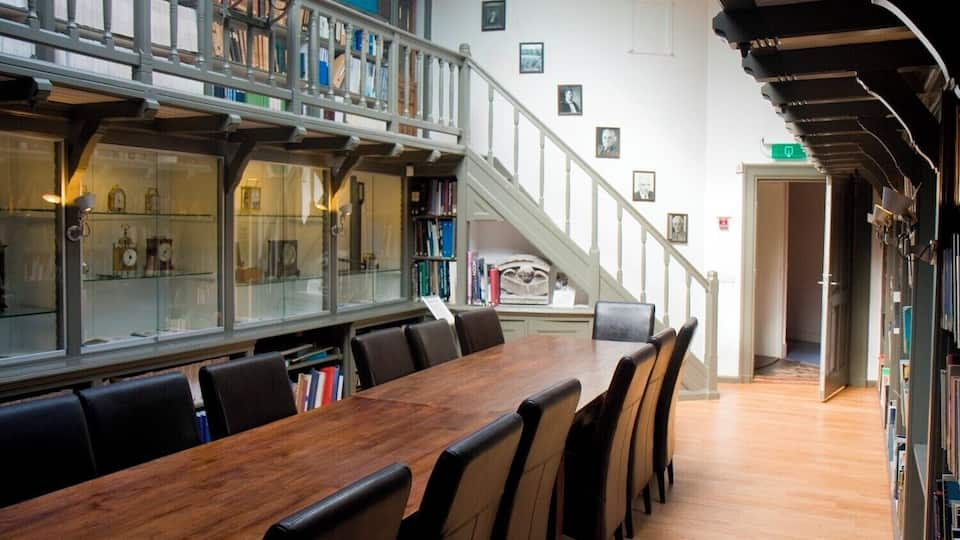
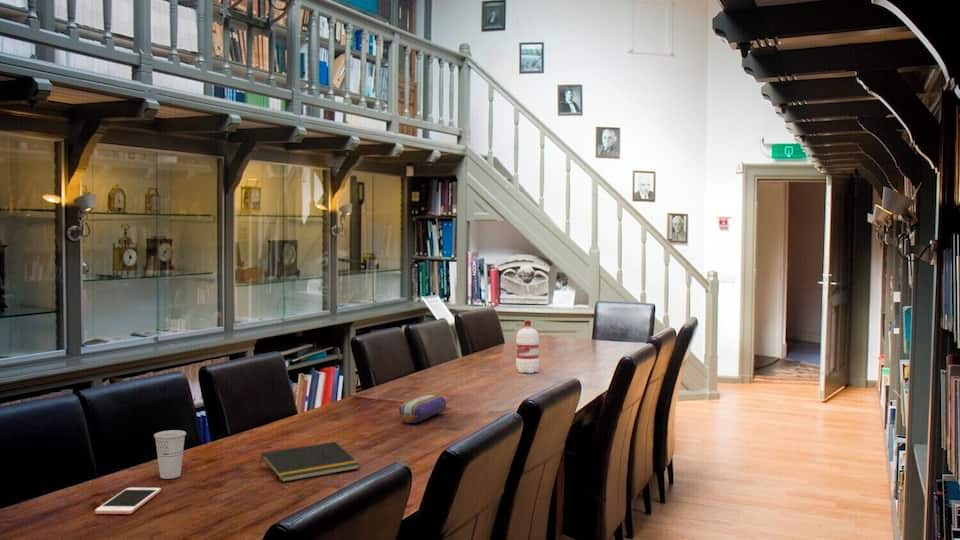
+ cell phone [94,487,162,515]
+ cup [153,429,187,480]
+ notepad [258,441,361,483]
+ pencil case [398,394,447,424]
+ water bottle [515,319,540,374]
